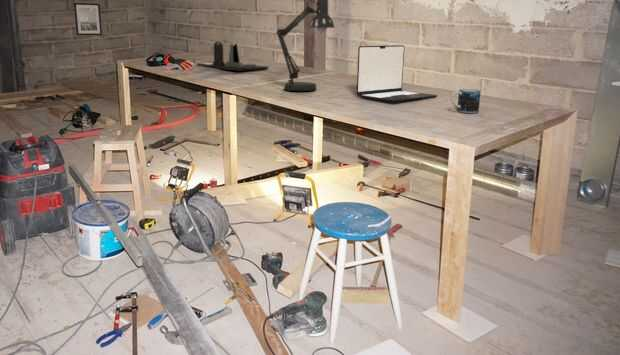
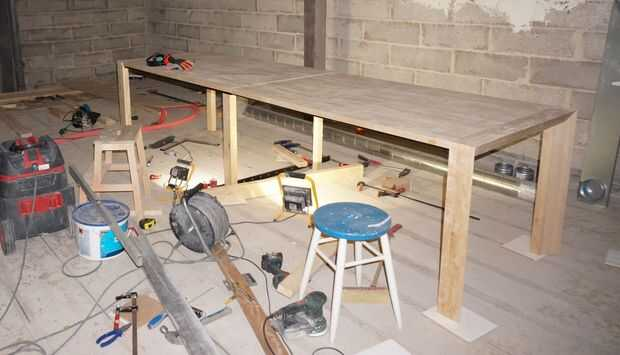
- desk lamp [275,0,335,92]
- laptop [356,44,438,103]
- wall art [73,2,103,36]
- desk organizer [196,41,269,72]
- mug [450,88,481,114]
